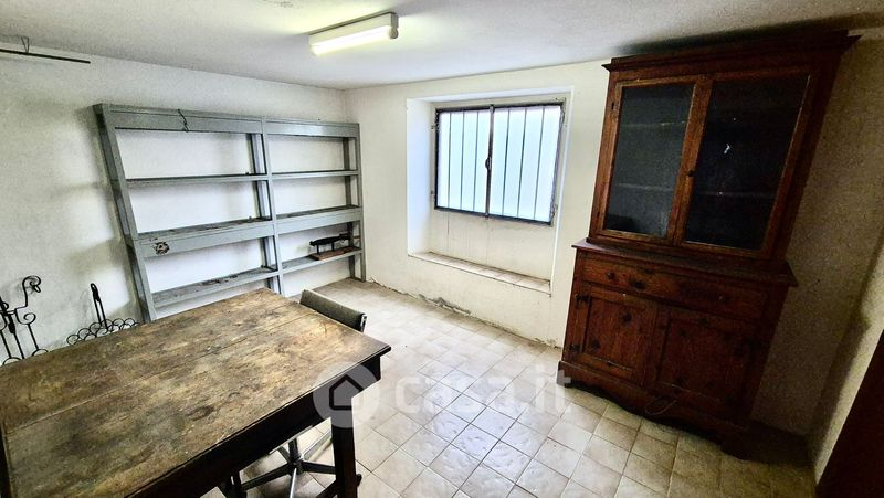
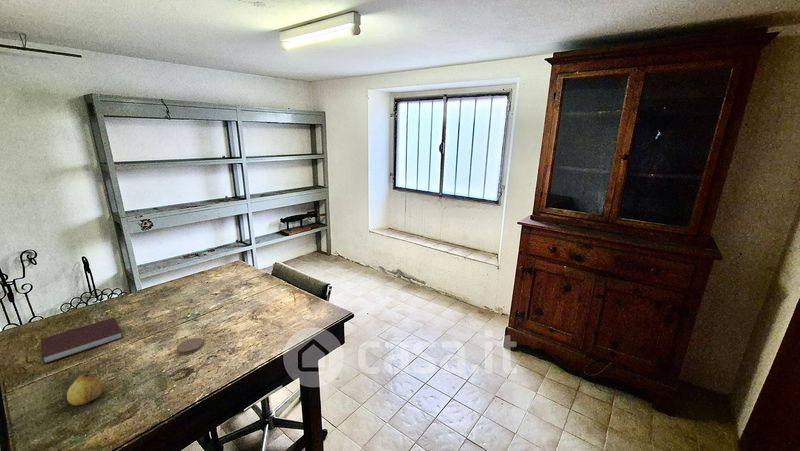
+ coaster [176,337,204,355]
+ fruit [66,369,103,406]
+ notebook [39,317,124,365]
